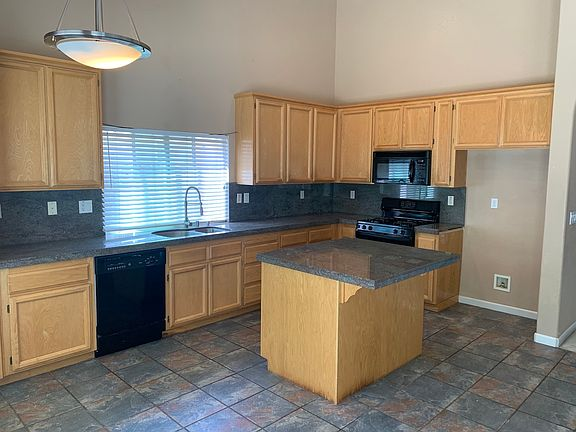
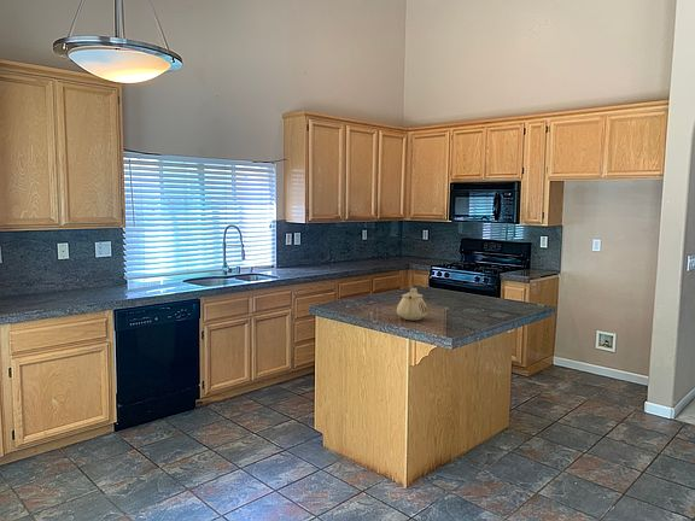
+ teapot [396,286,430,321]
